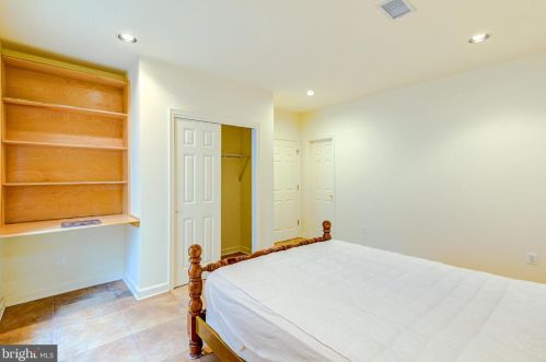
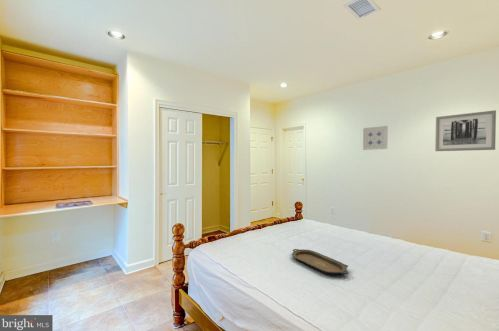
+ wall art [434,109,497,152]
+ serving tray [291,248,349,276]
+ wall art [362,125,389,151]
